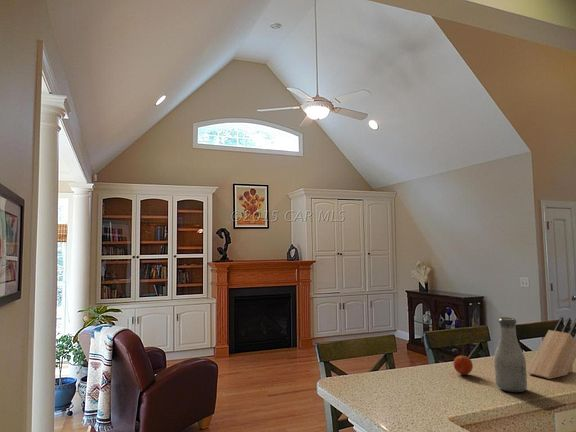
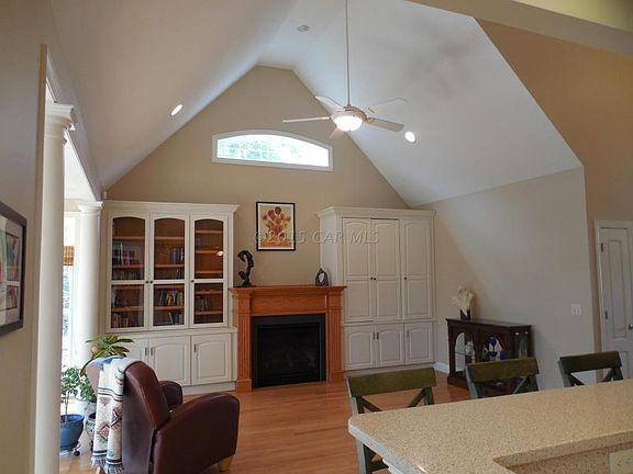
- knife block [526,316,576,380]
- fruit [453,352,474,376]
- bottle [493,316,528,393]
